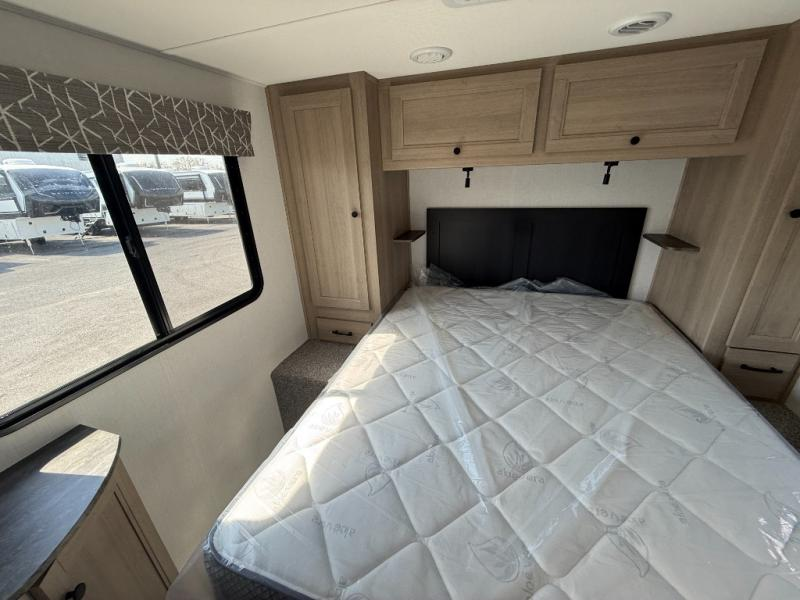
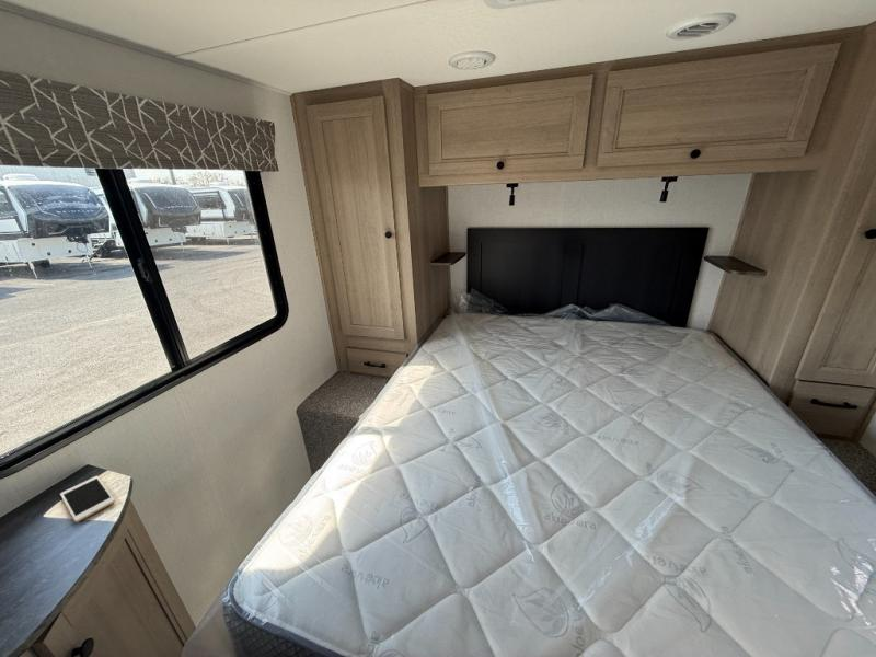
+ cell phone [59,475,116,523]
